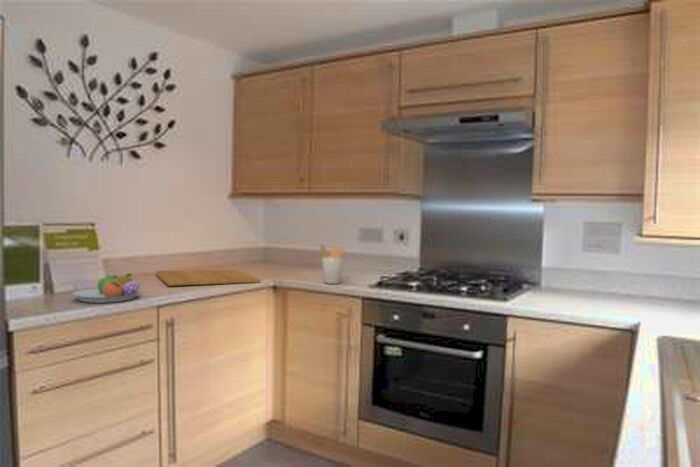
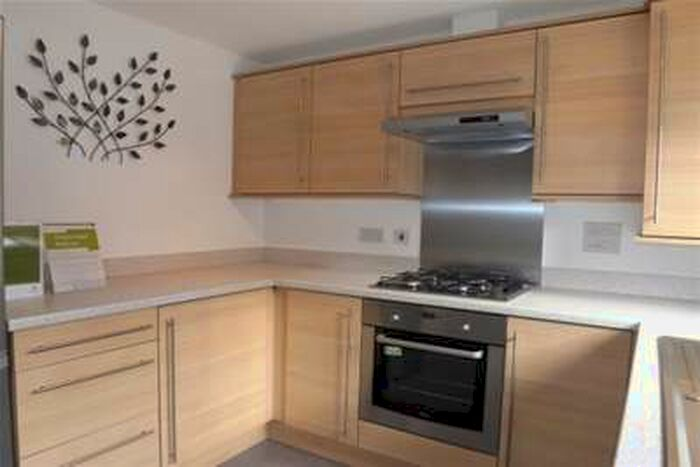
- utensil holder [319,243,348,285]
- chopping board [155,269,262,287]
- fruit bowl [71,272,141,304]
